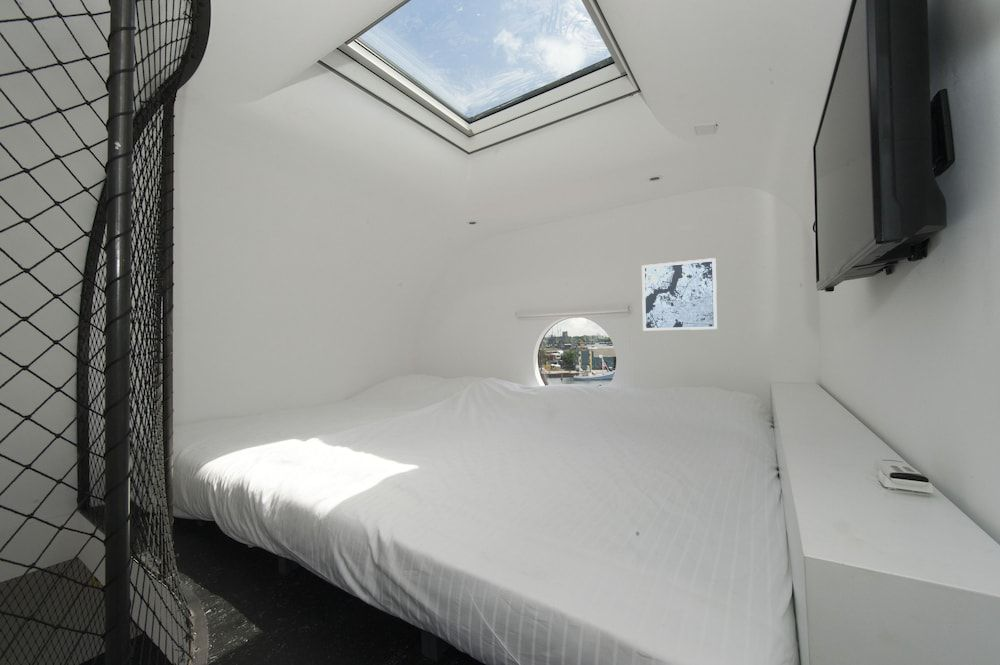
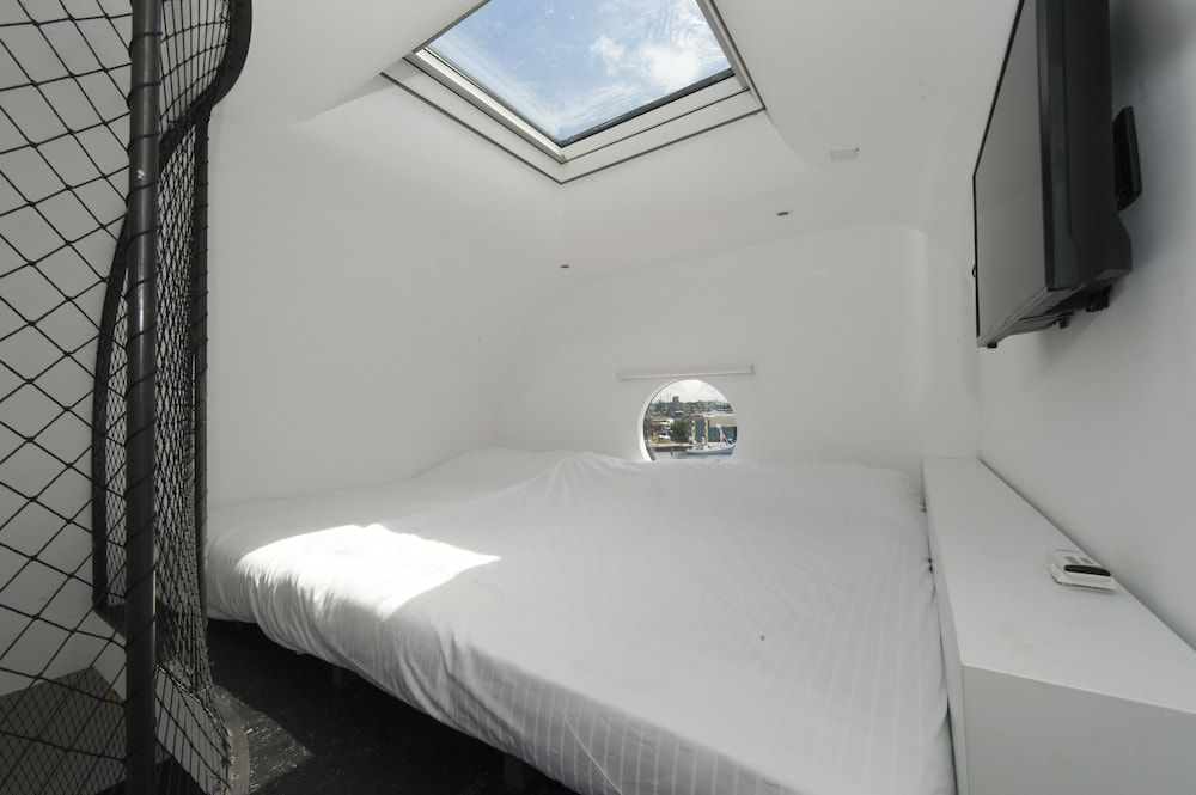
- wall art [641,257,718,331]
